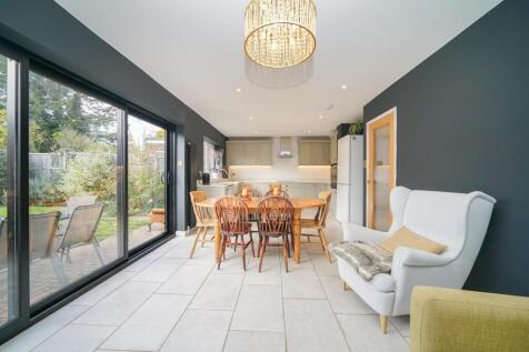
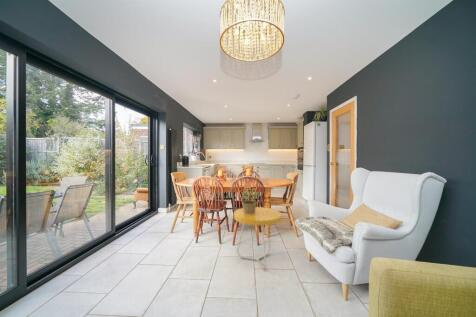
+ side table [233,206,283,270]
+ potted plant [239,187,261,214]
